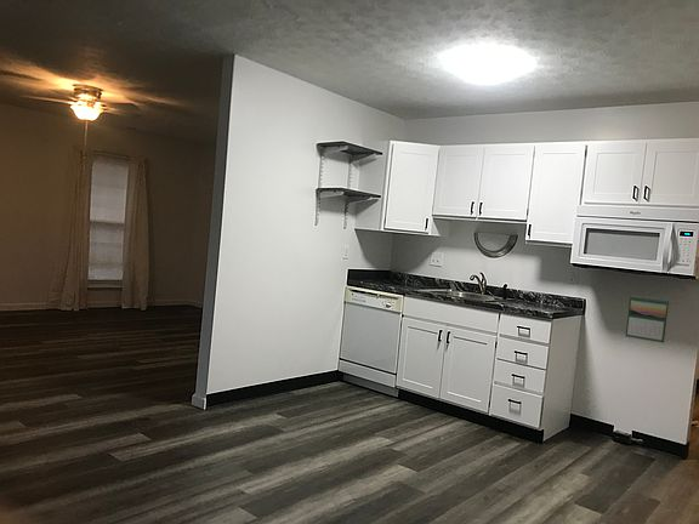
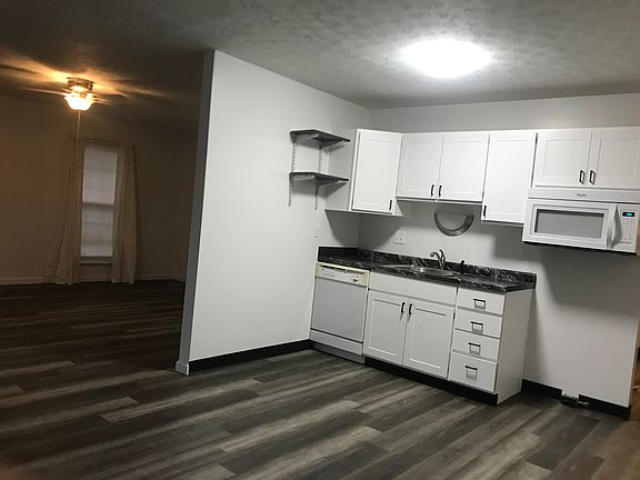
- calendar [625,295,670,344]
